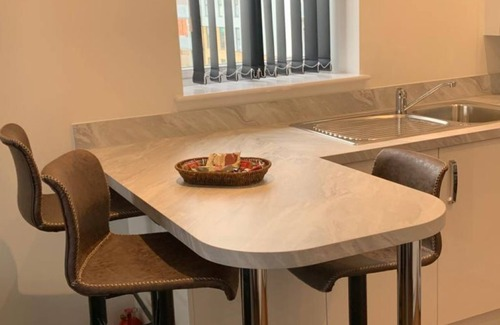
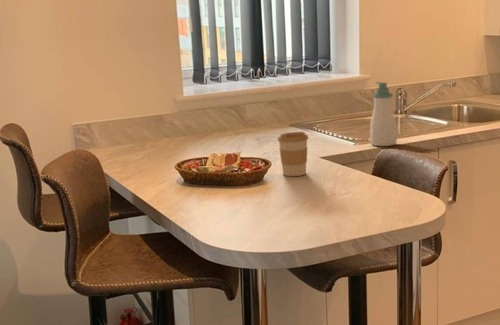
+ soap bottle [369,81,398,147]
+ coffee cup [277,131,309,177]
